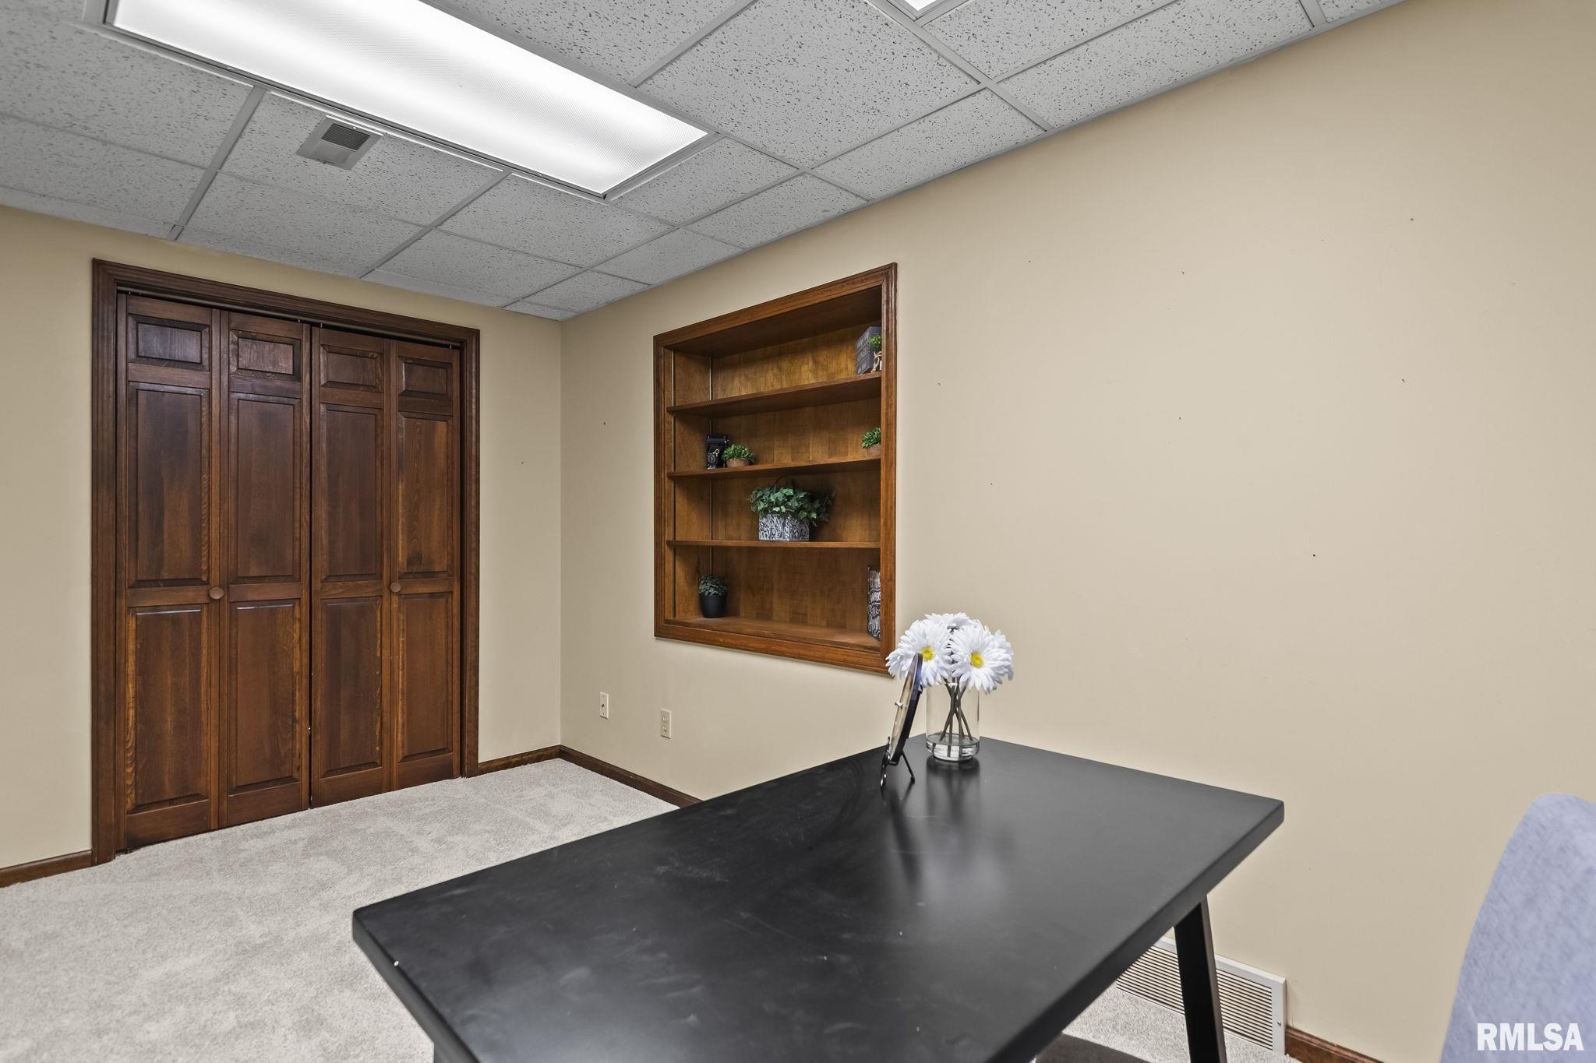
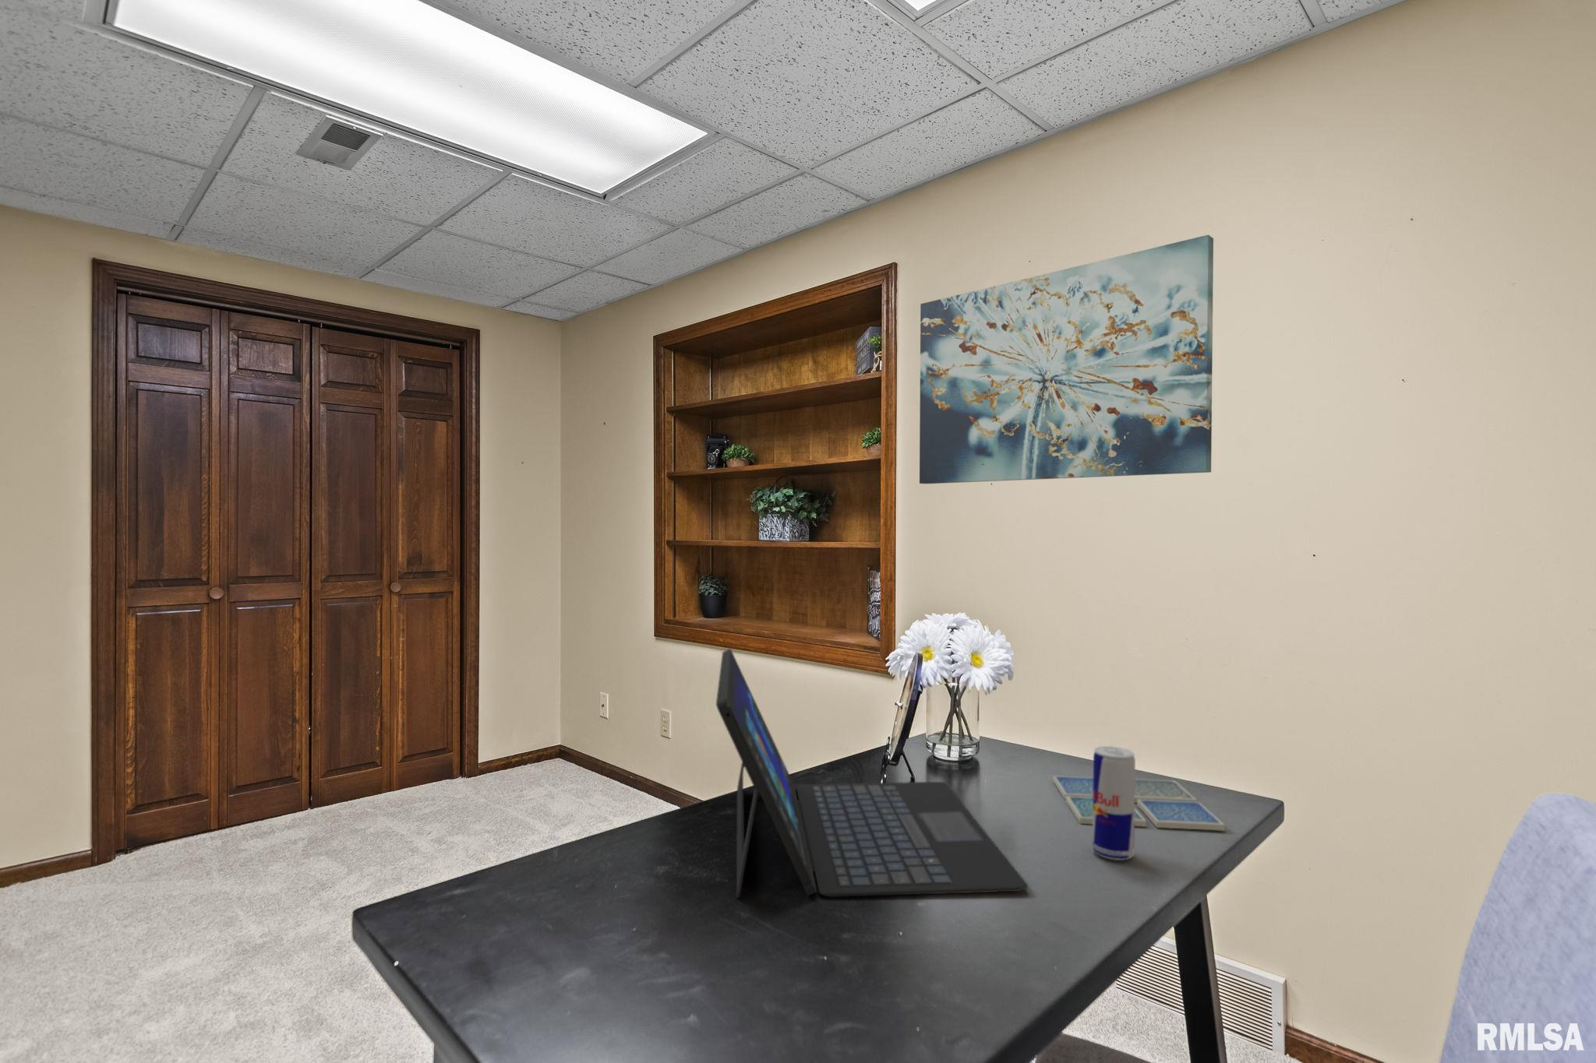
+ drink coaster [1053,775,1226,832]
+ wall art [918,234,1214,484]
+ beverage can [1092,745,1137,861]
+ laptop [716,648,1029,898]
